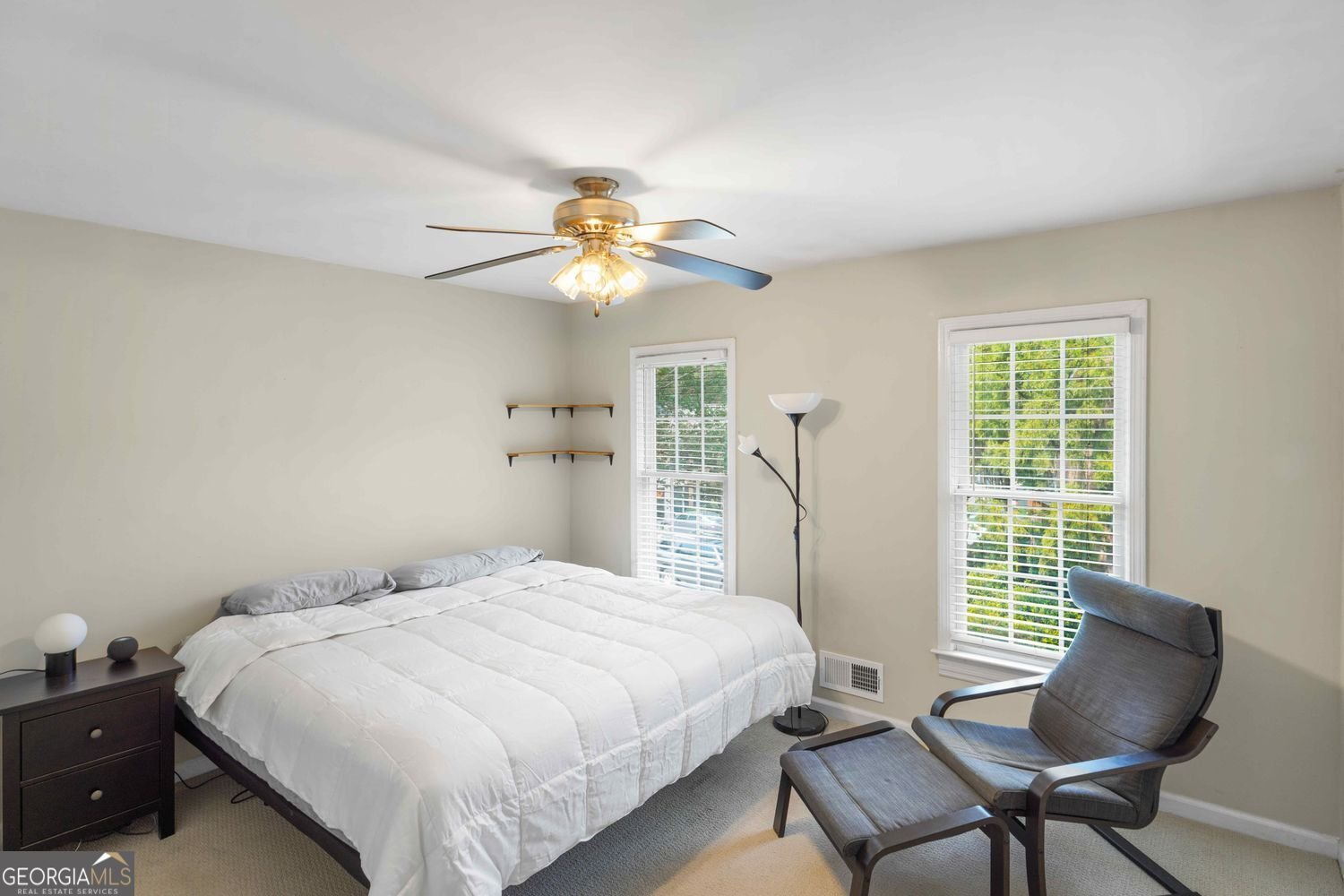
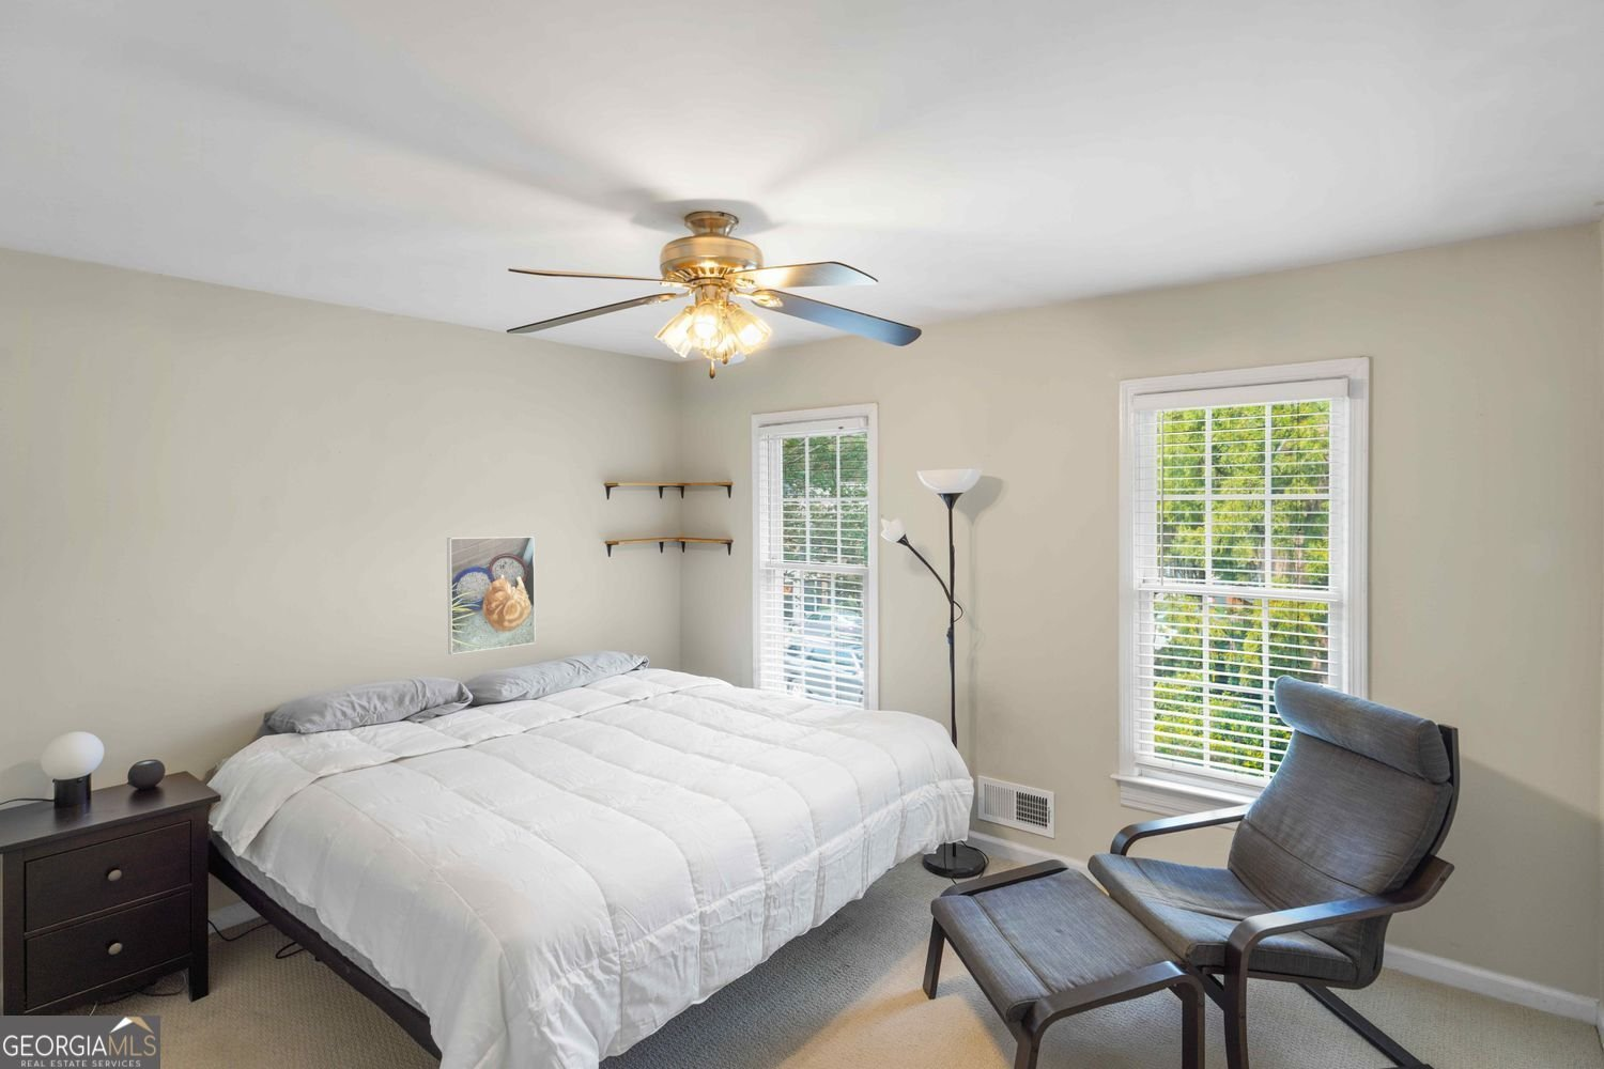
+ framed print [446,536,537,655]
